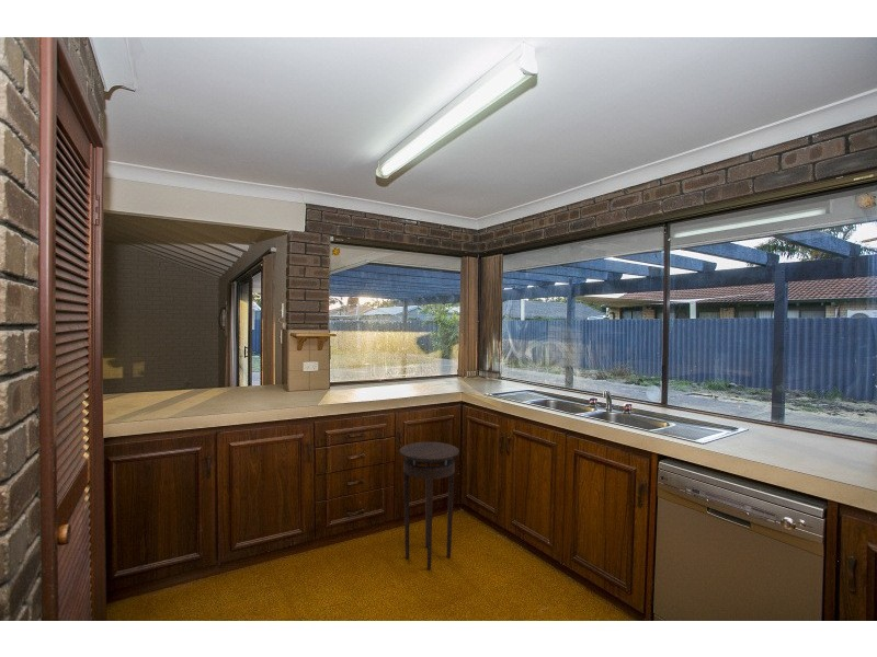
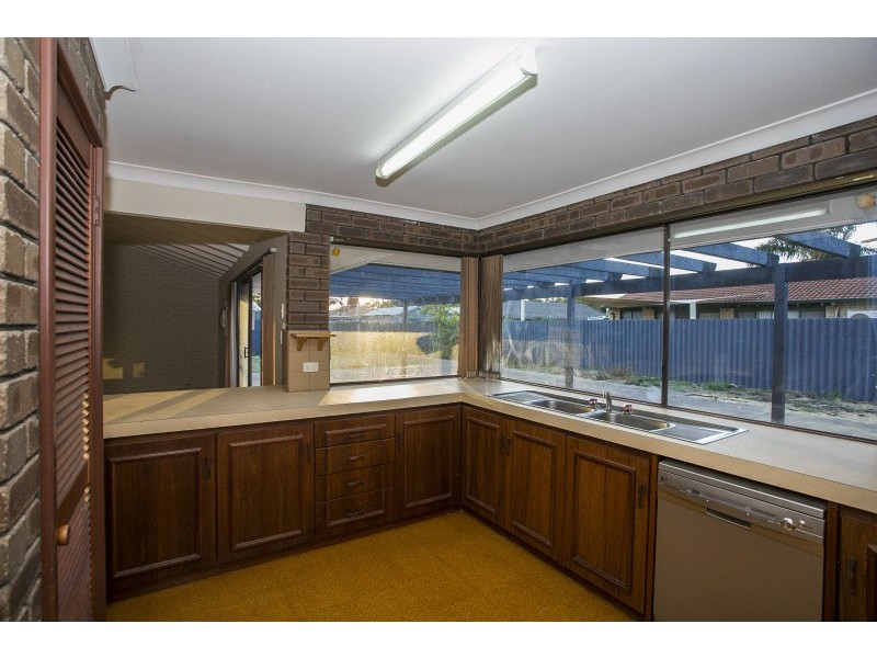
- stool [398,441,460,570]
